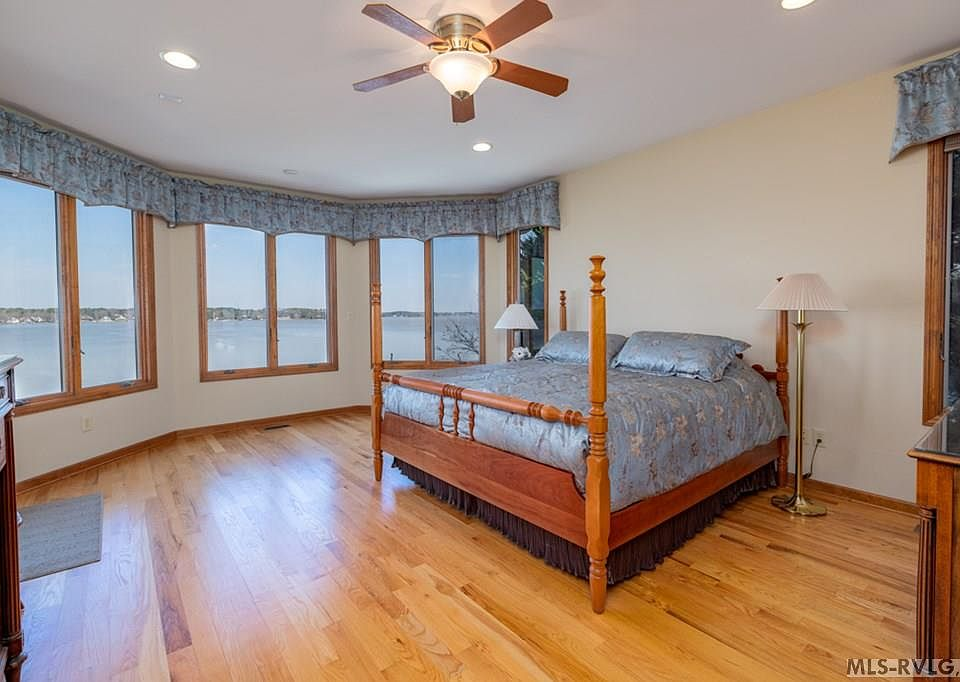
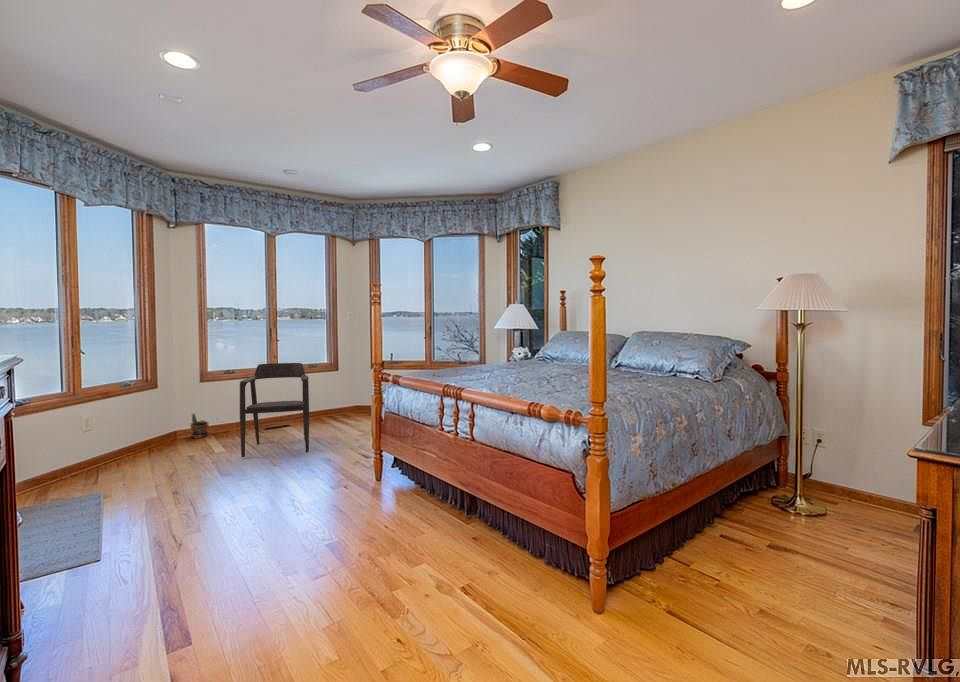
+ potted plant [189,412,209,439]
+ armchair [239,362,310,458]
